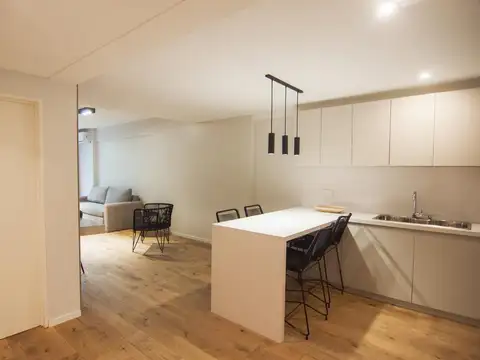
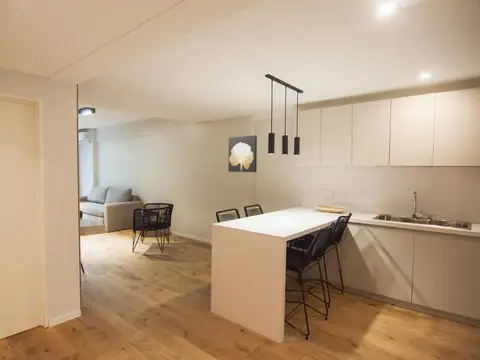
+ wall art [227,134,258,173]
